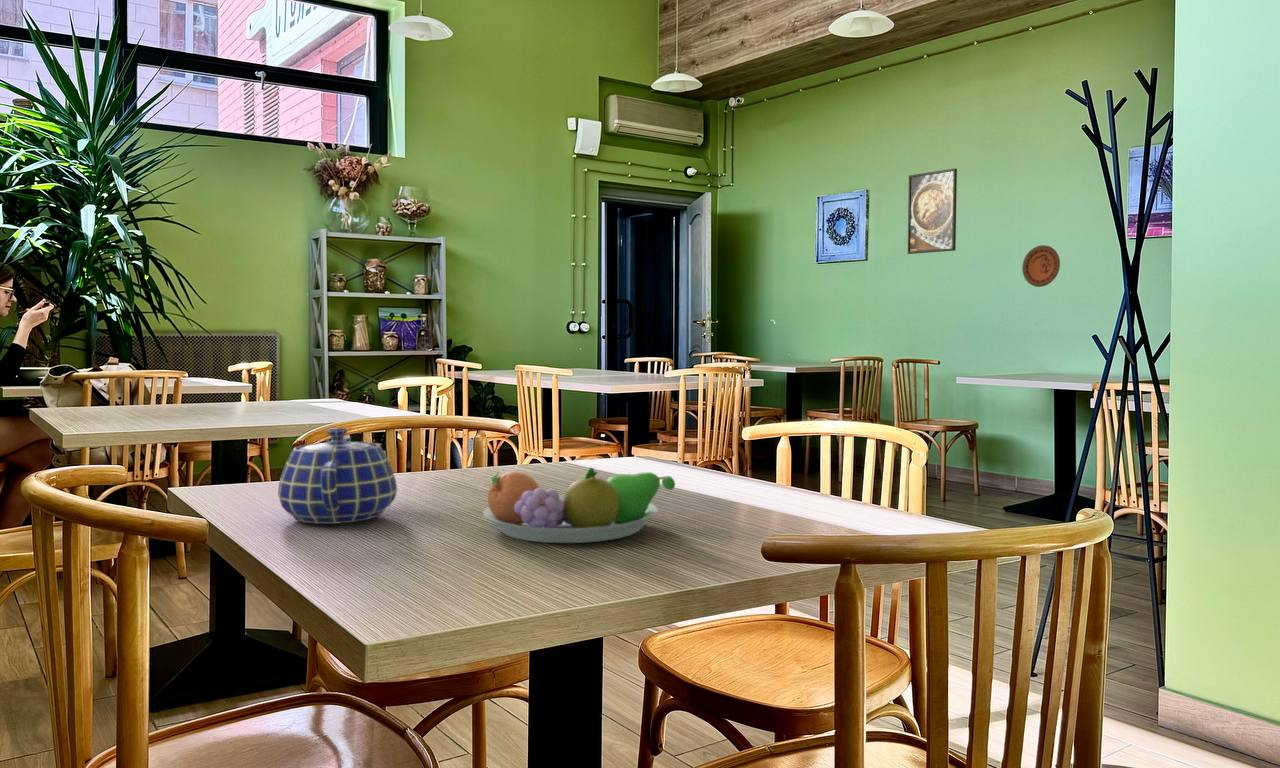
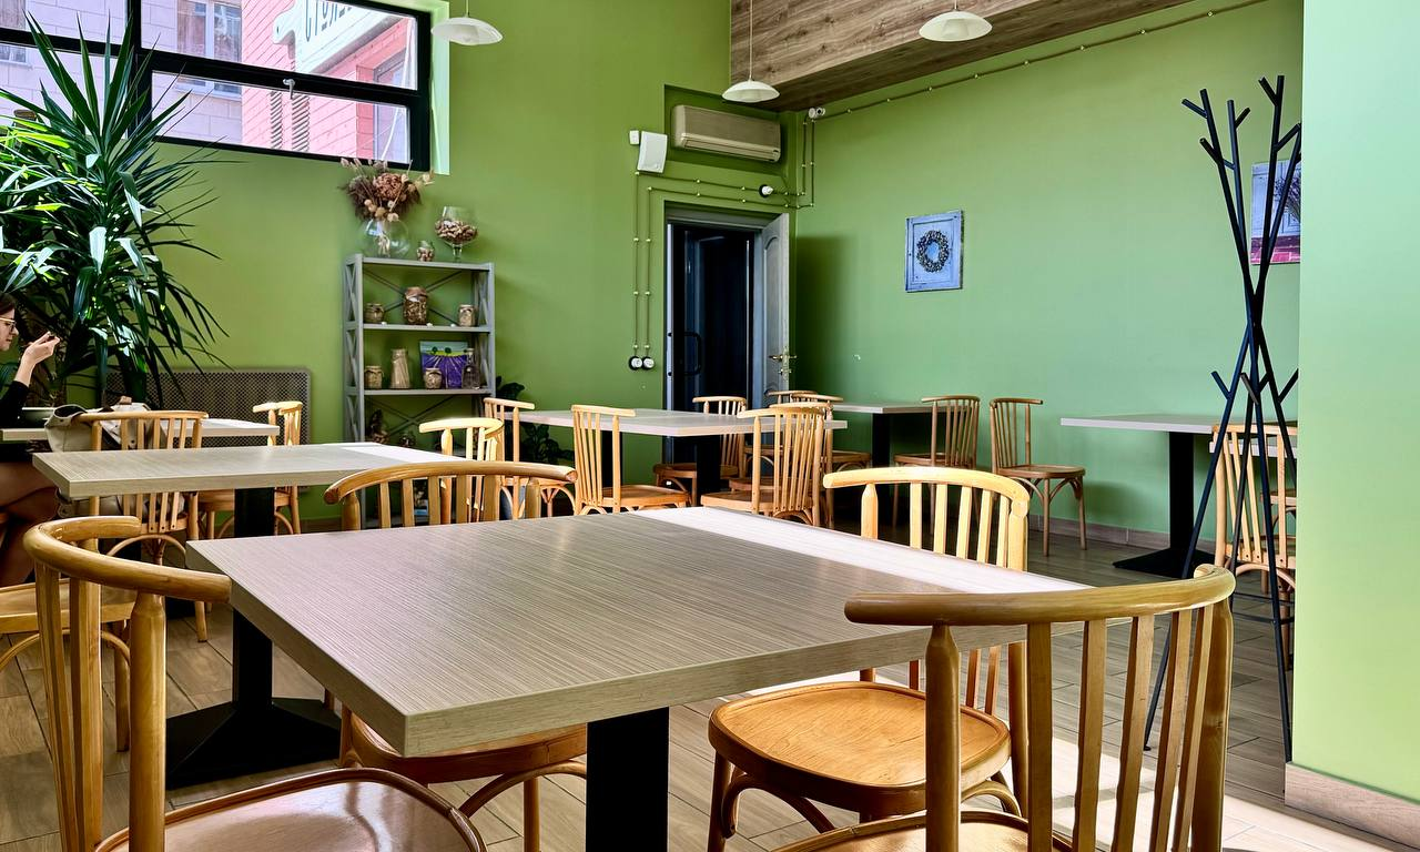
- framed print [907,168,958,255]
- decorative plate [1021,244,1061,288]
- fruit bowl [482,467,676,544]
- teapot [277,427,398,525]
